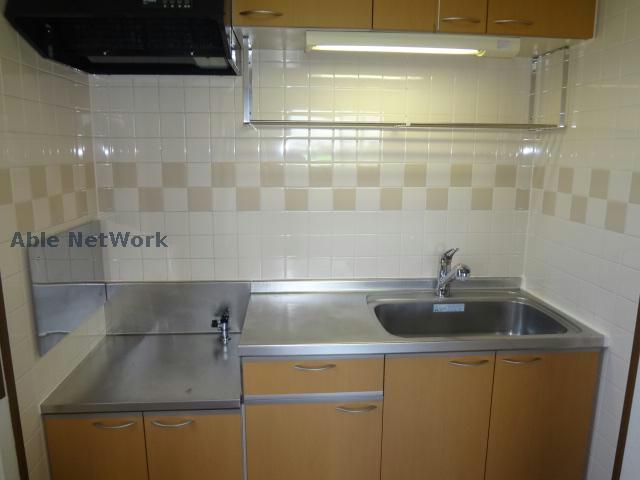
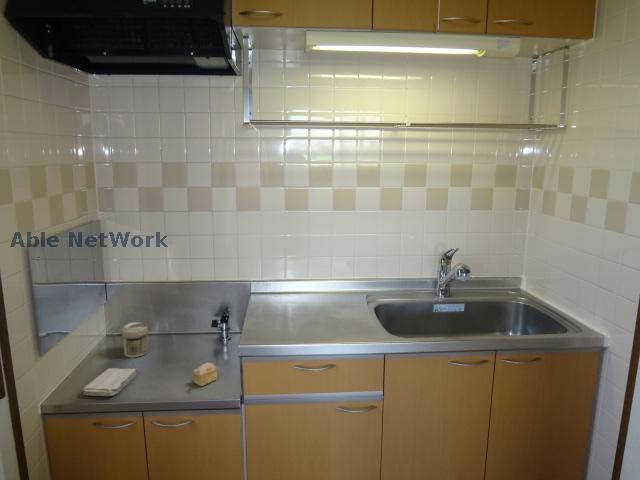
+ washcloth [82,367,139,397]
+ jar [121,321,149,358]
+ cake slice [192,361,218,387]
